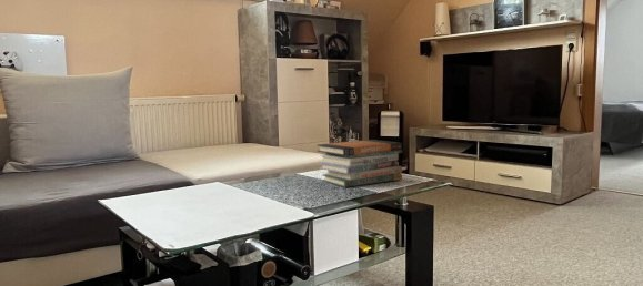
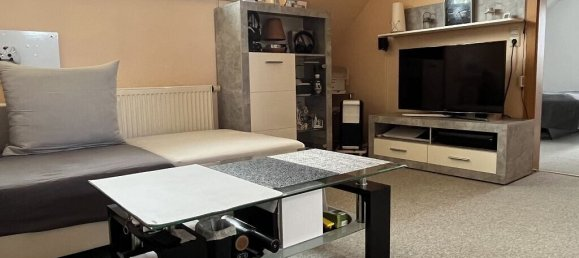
- book stack [317,139,403,188]
